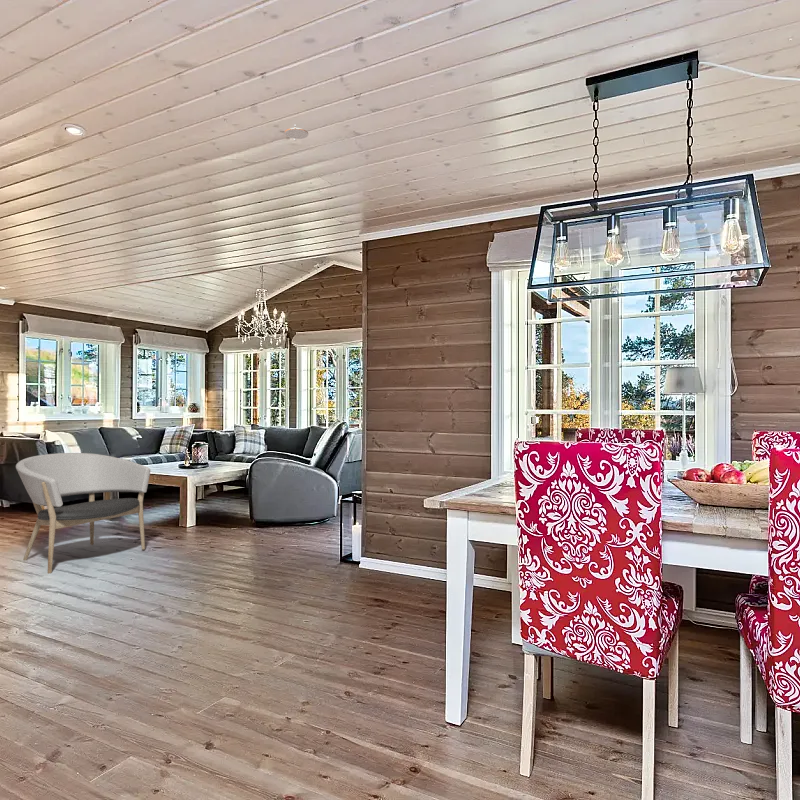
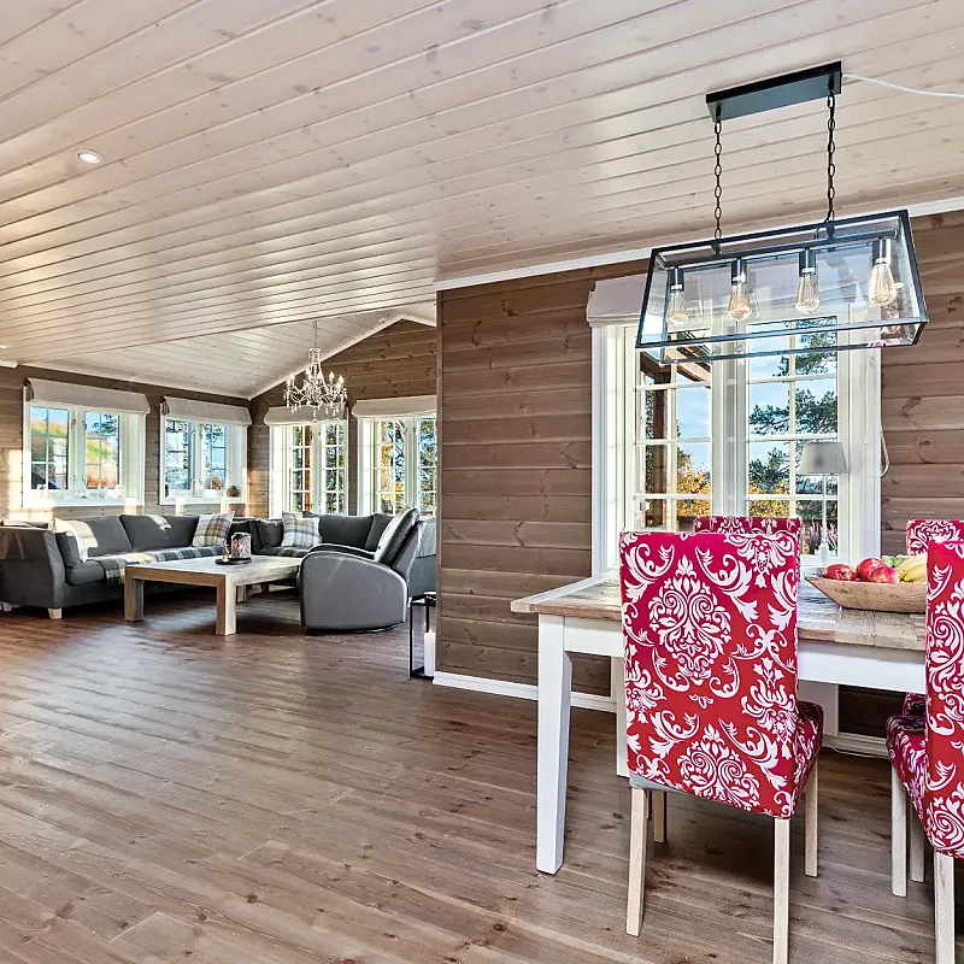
- recessed light [284,124,309,142]
- armchair [15,452,151,574]
